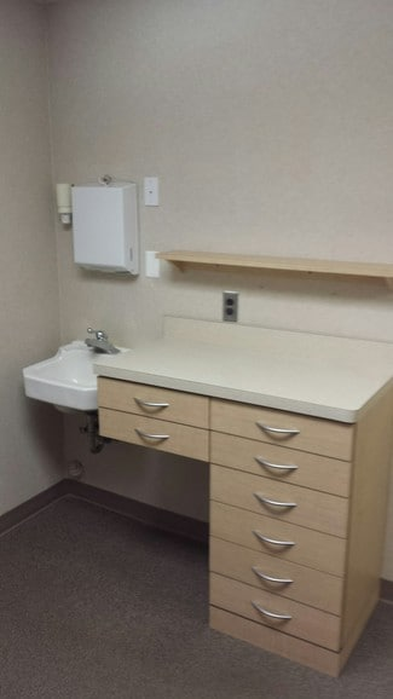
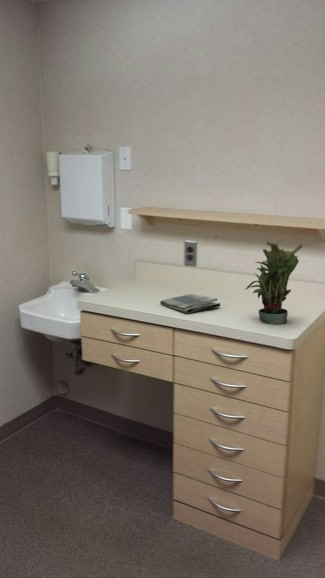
+ potted plant [244,241,303,325]
+ dish towel [159,293,222,314]
